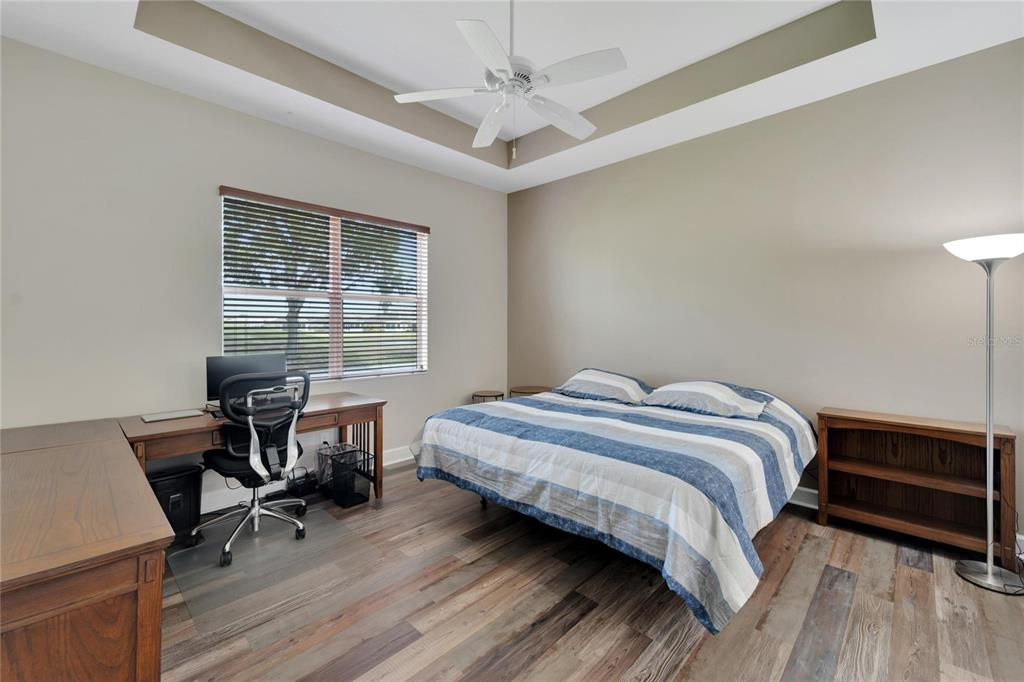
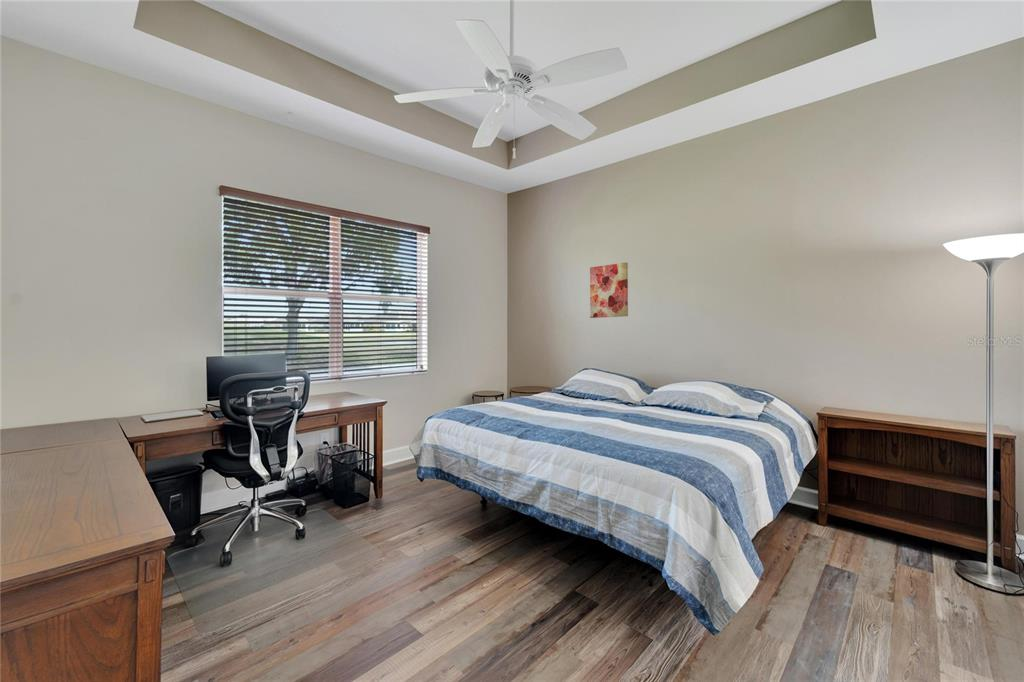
+ wall art [589,262,629,319]
